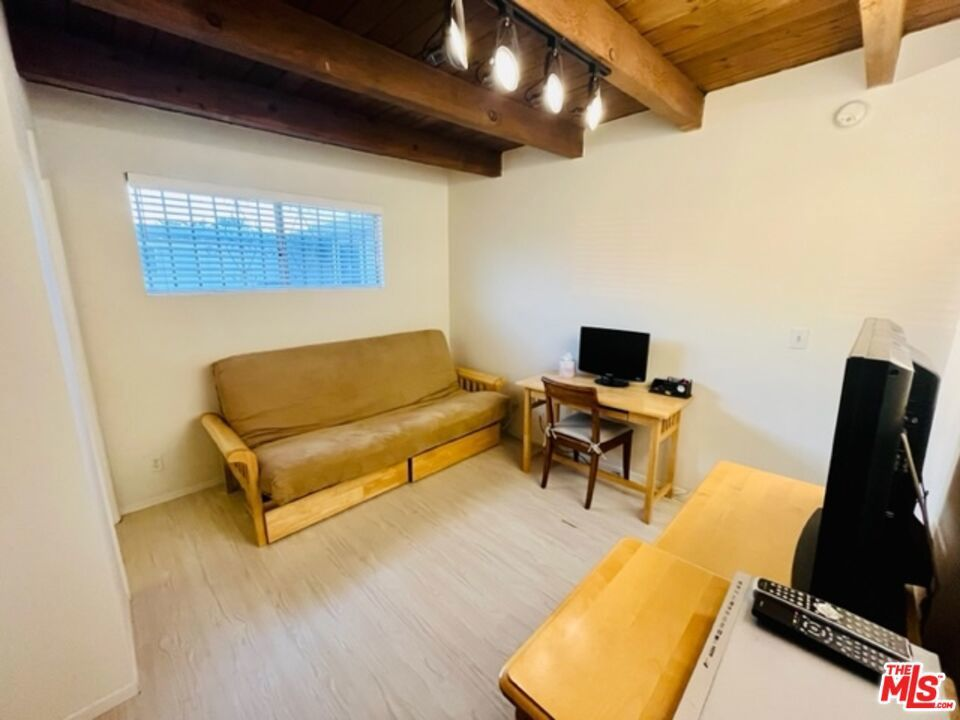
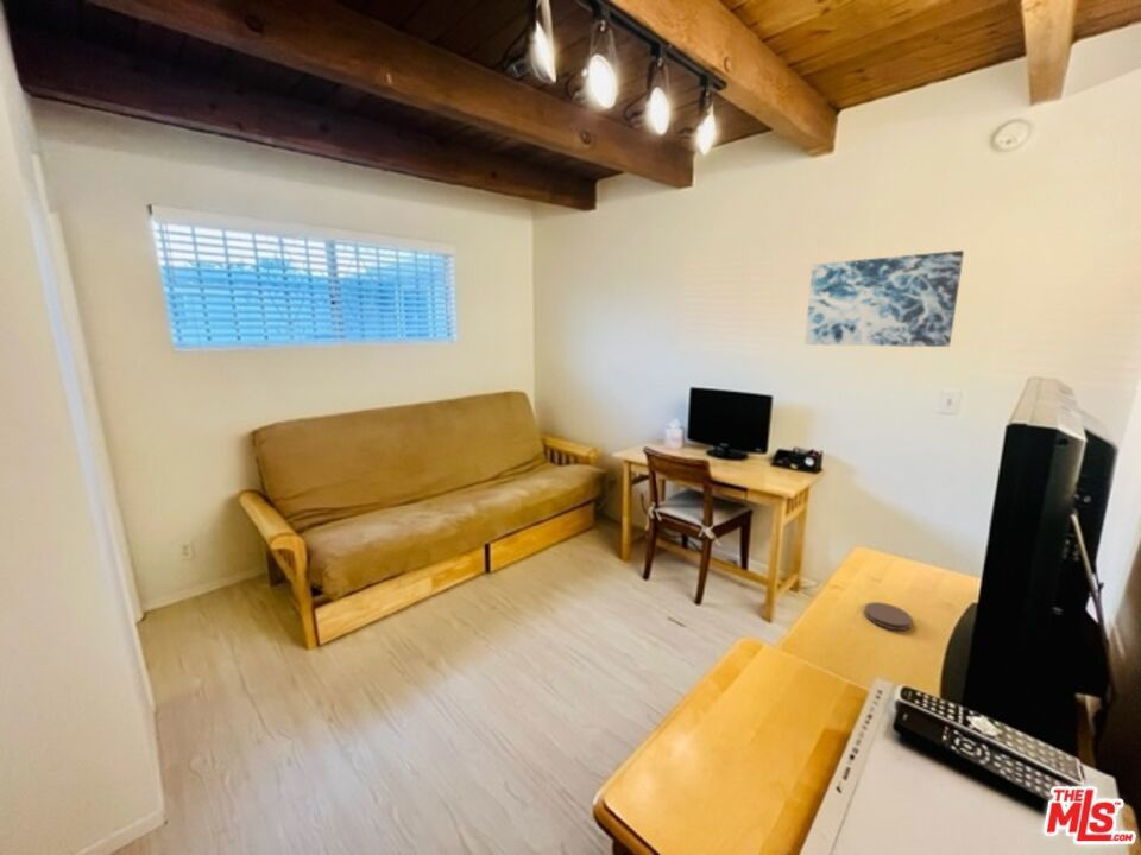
+ wall art [803,249,965,348]
+ coaster [863,601,914,632]
